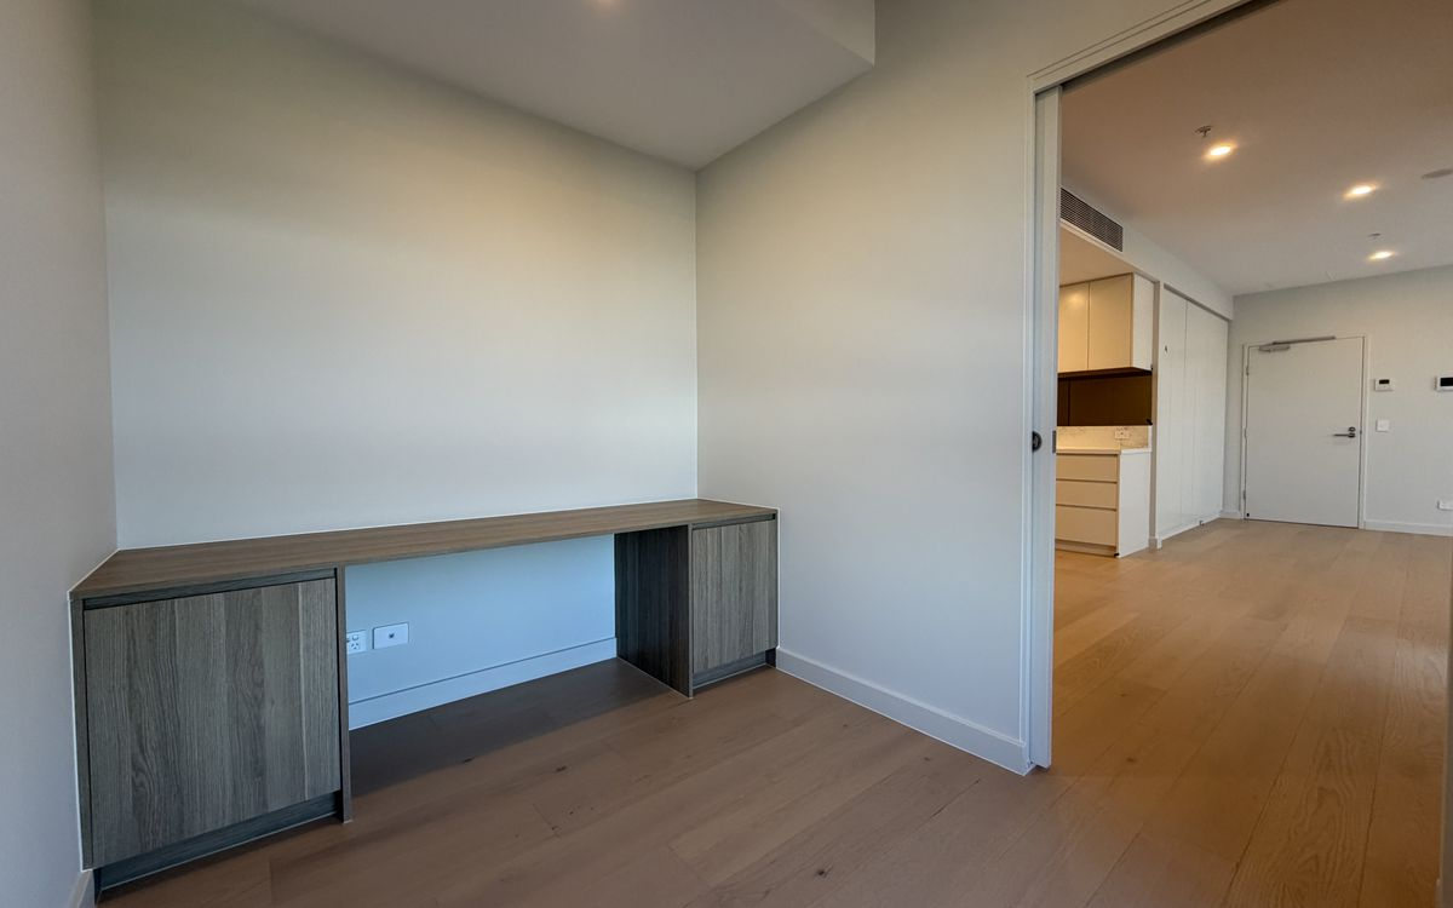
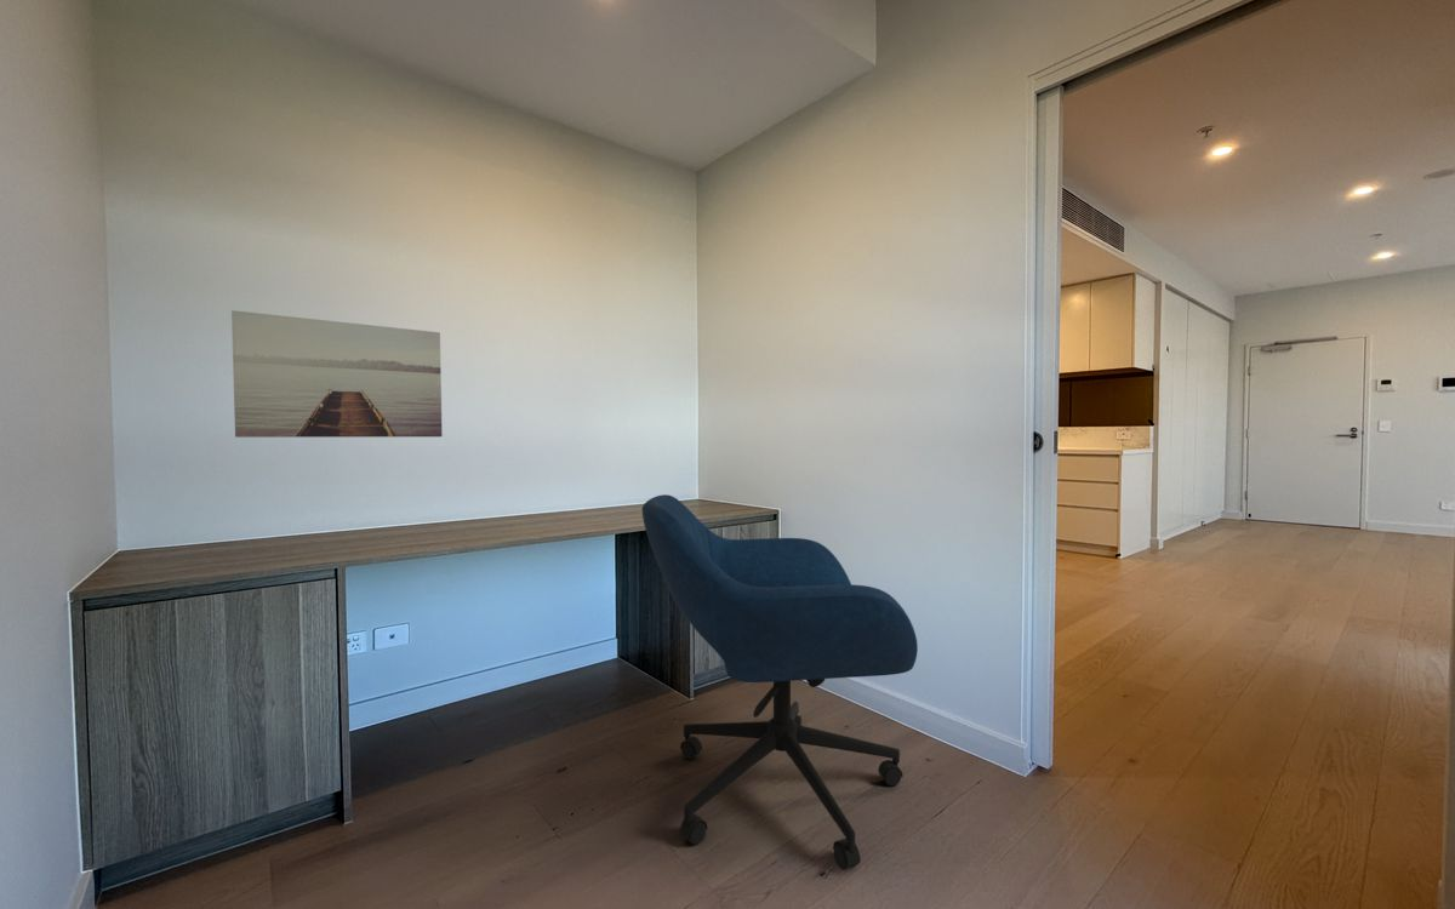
+ office chair [641,493,919,871]
+ wall art [230,309,444,439]
